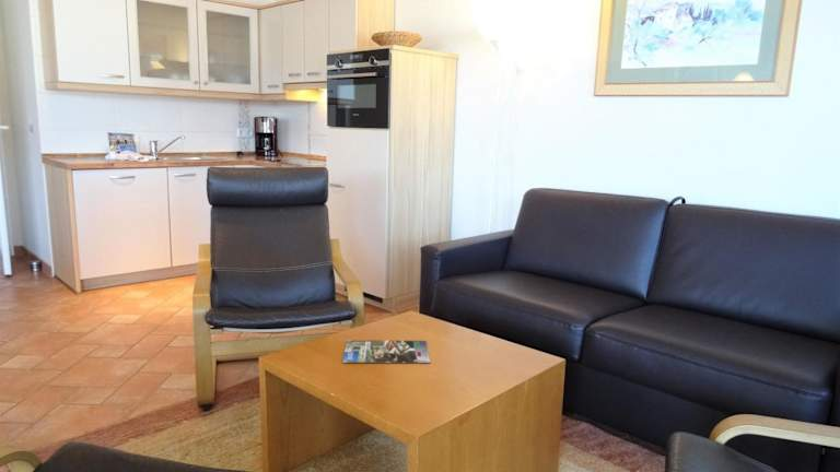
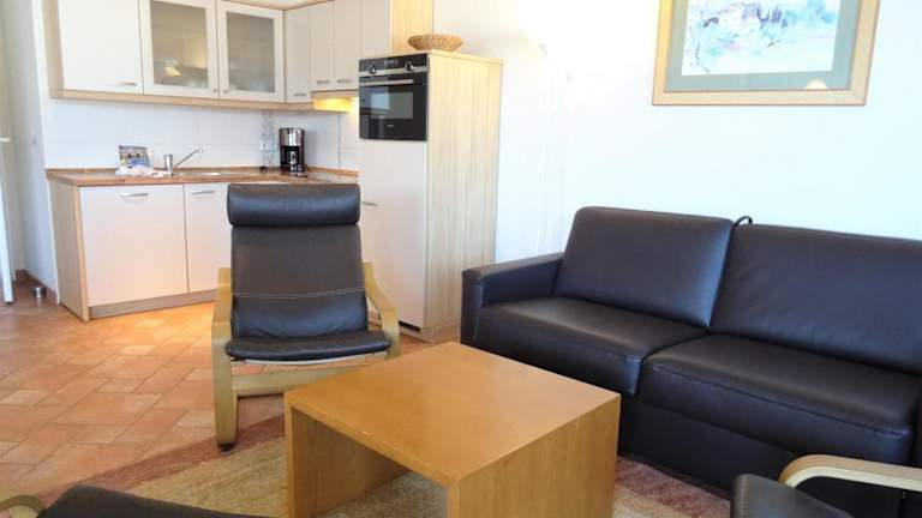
- magazine [341,339,431,364]
